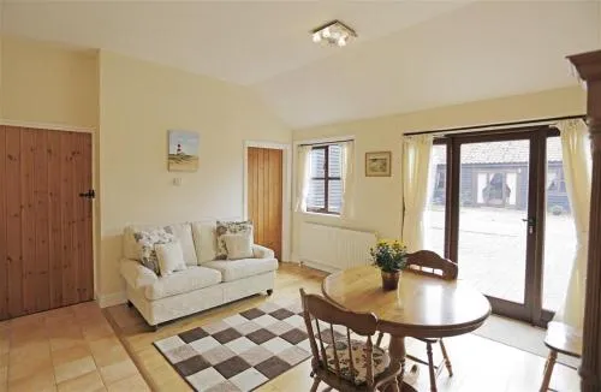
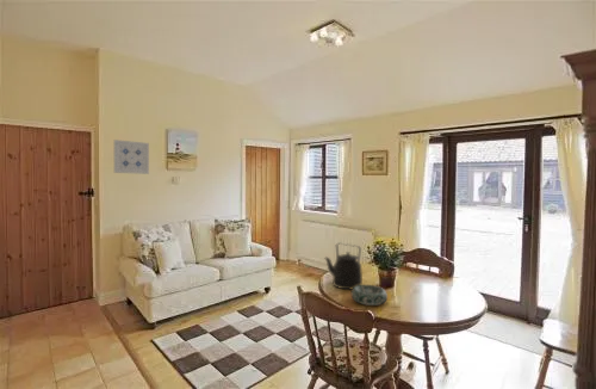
+ decorative bowl [350,284,389,307]
+ kettle [324,242,364,291]
+ wall art [113,138,150,175]
